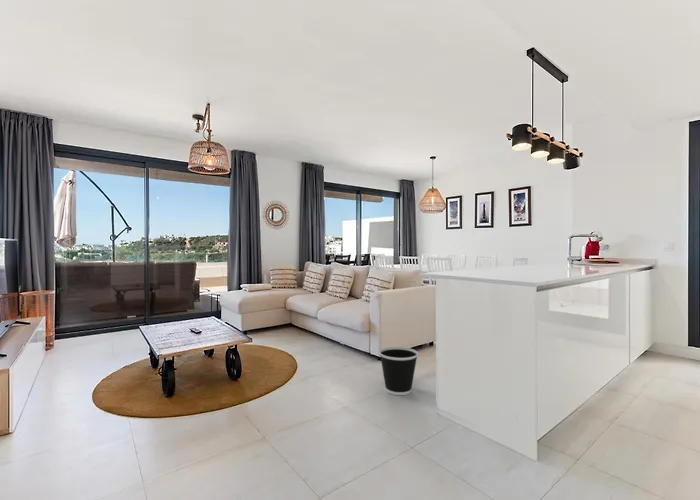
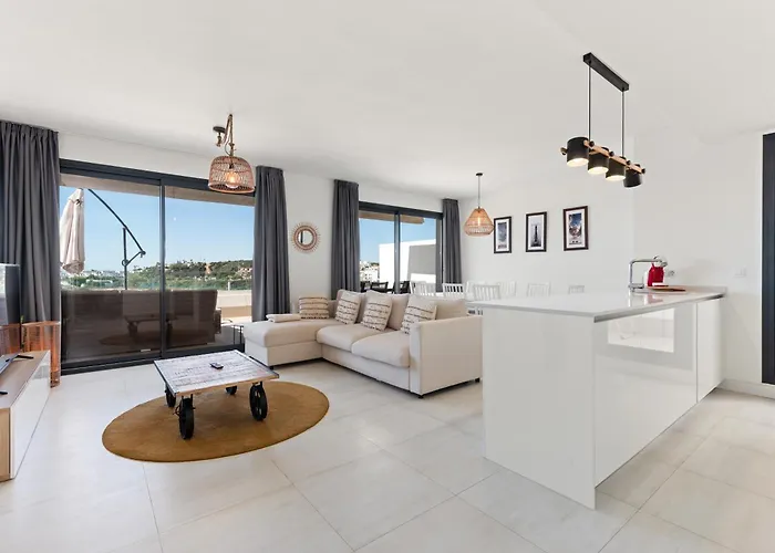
- wastebasket [378,346,419,396]
